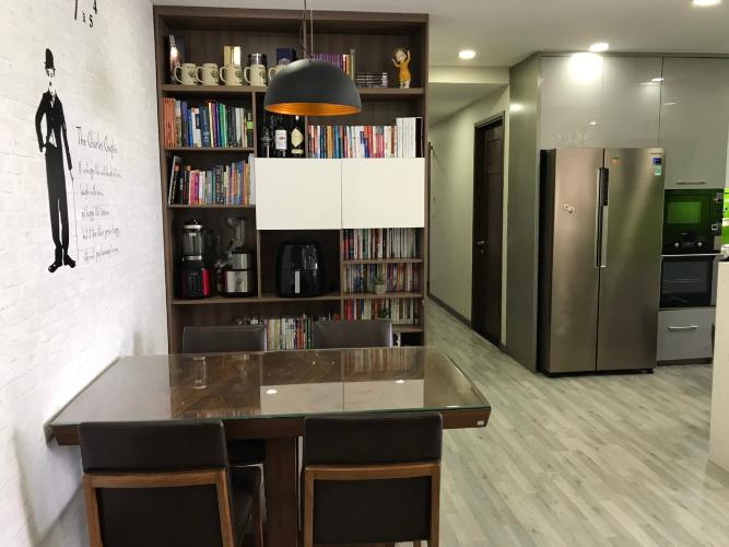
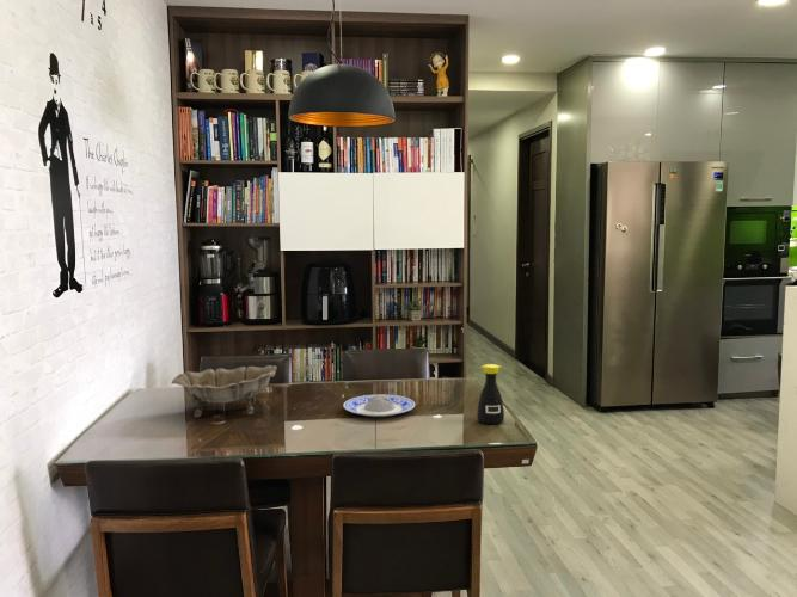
+ bottle [476,363,505,425]
+ decorative bowl [171,364,277,418]
+ plate [342,394,416,418]
